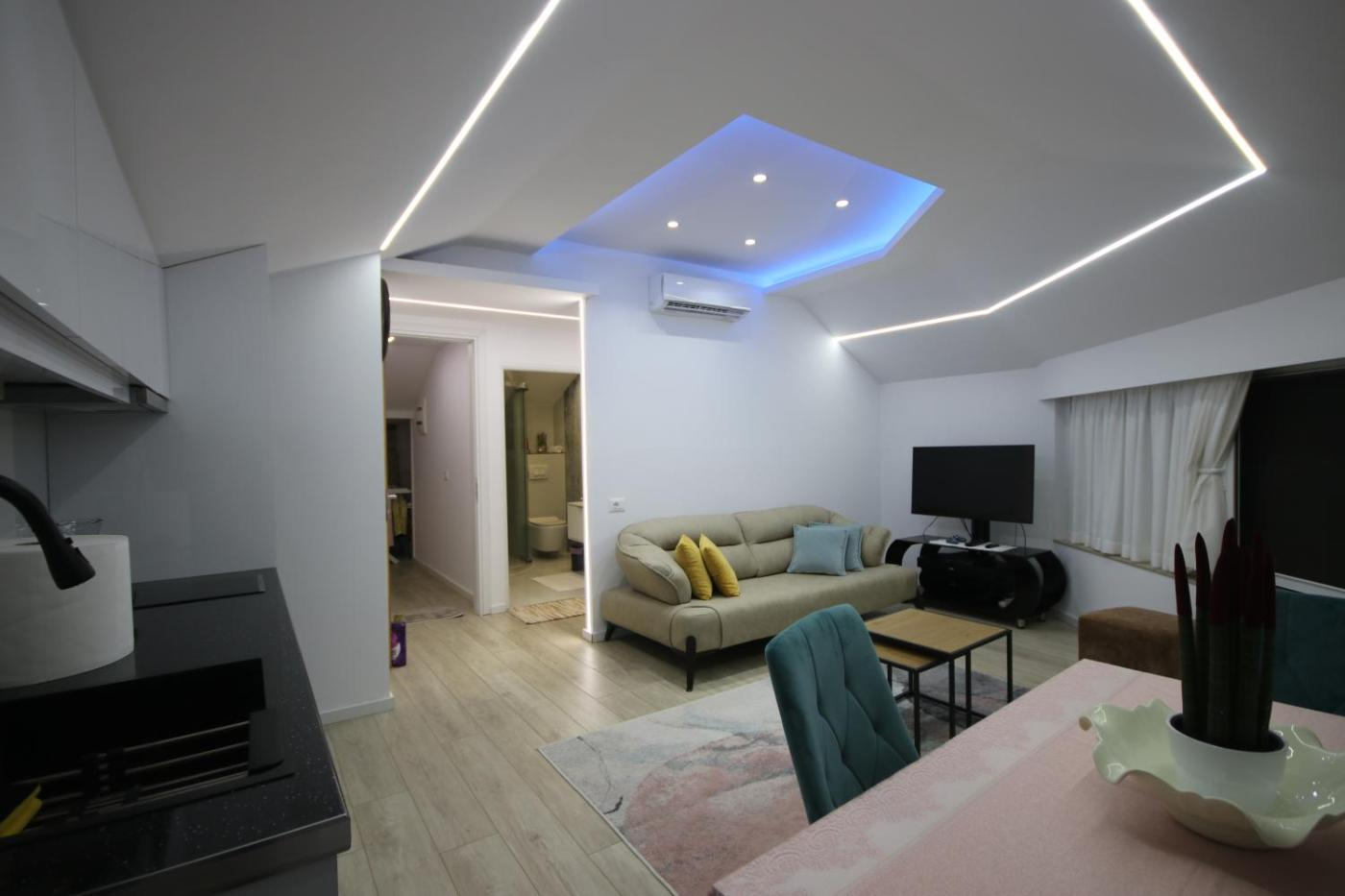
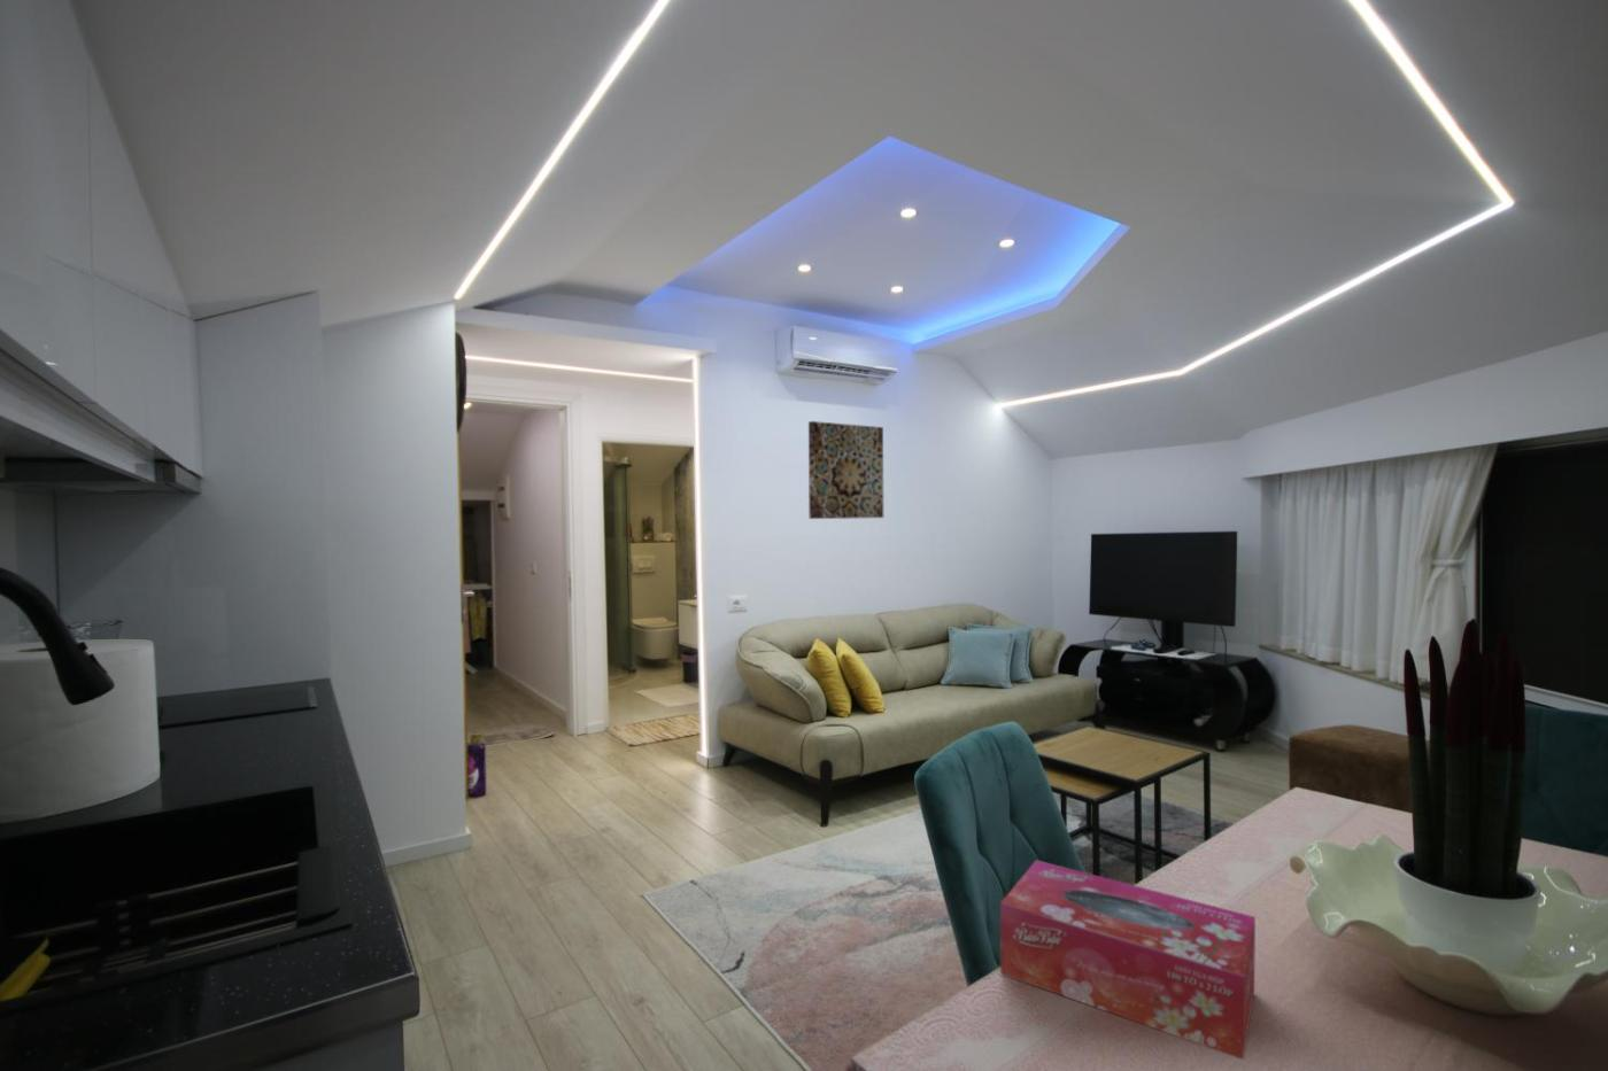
+ wall art [807,420,885,520]
+ tissue box [999,858,1257,1060]
